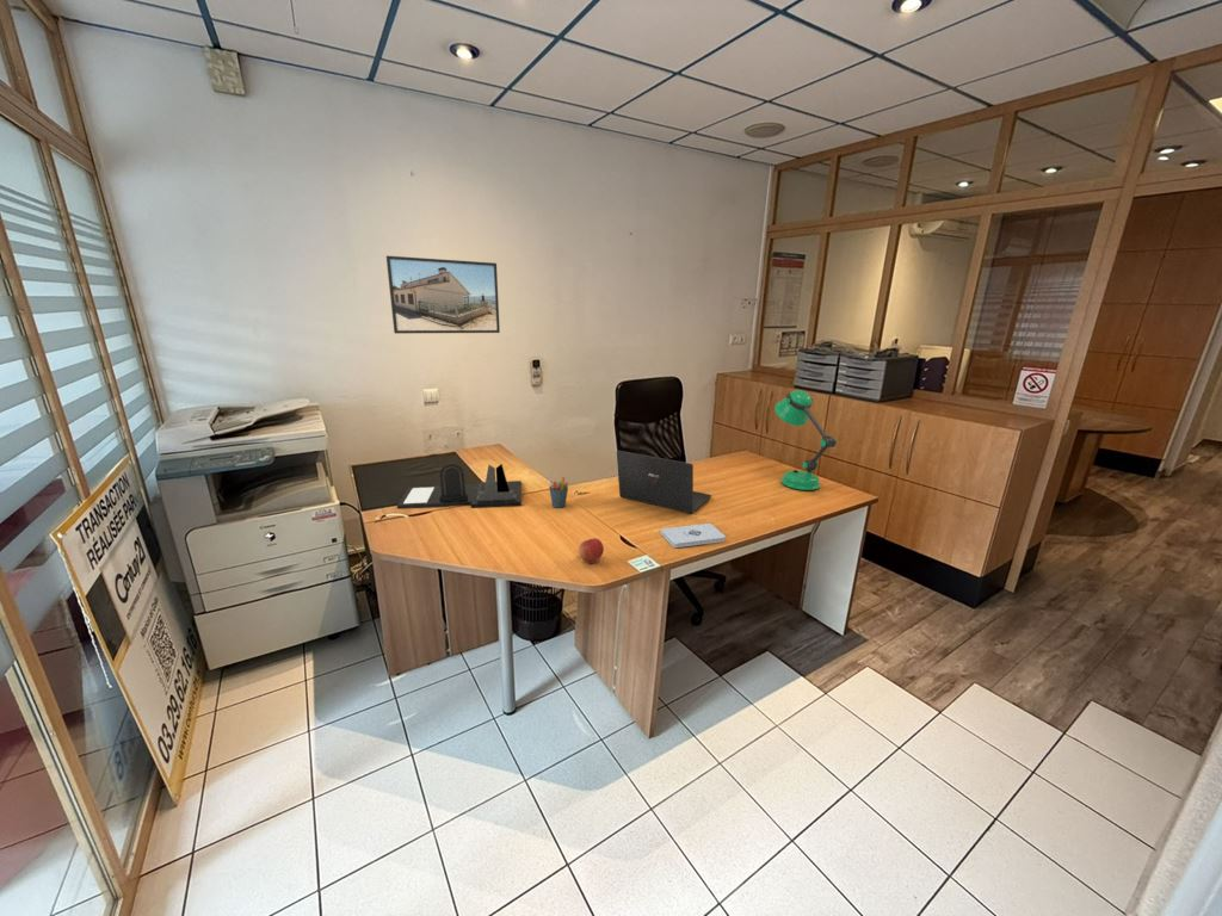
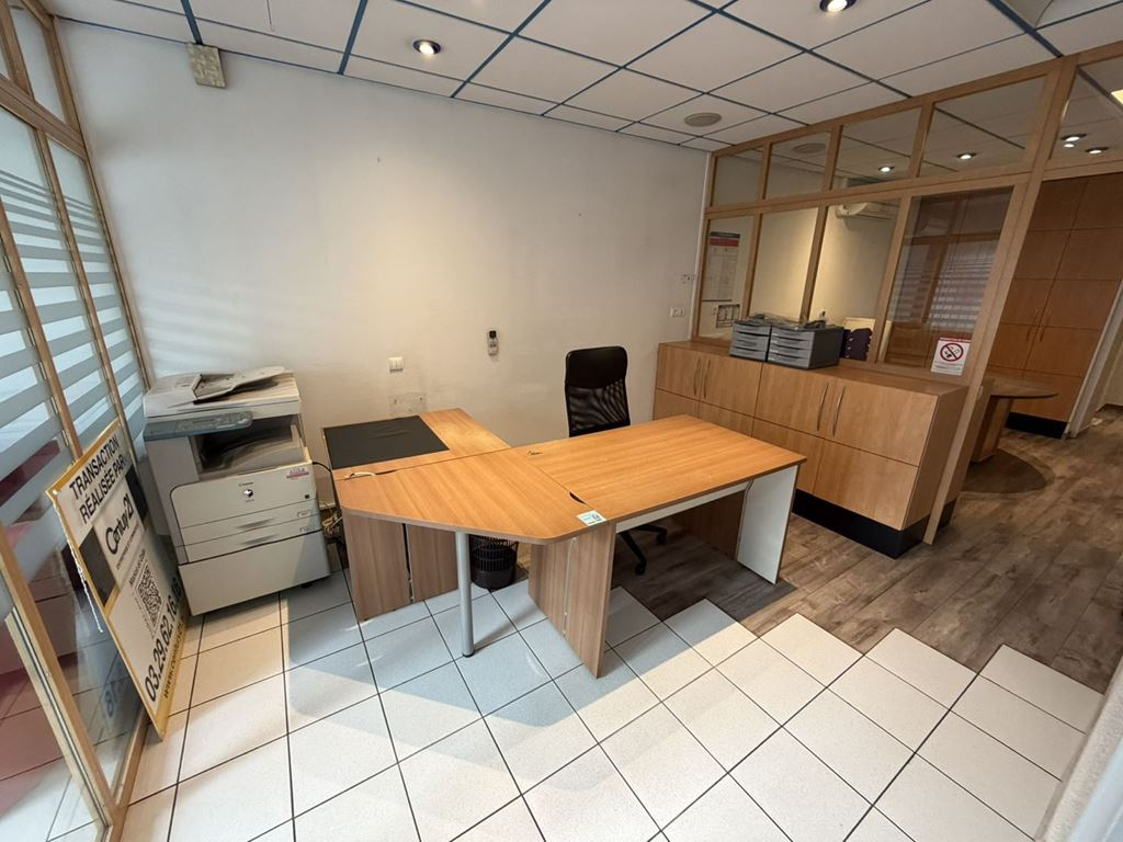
- apple [578,537,605,564]
- laptop [616,450,712,514]
- notepad [660,522,727,549]
- desk lamp [773,389,838,491]
- desk organizer [396,463,523,509]
- pen holder [548,475,569,509]
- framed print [385,254,501,335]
